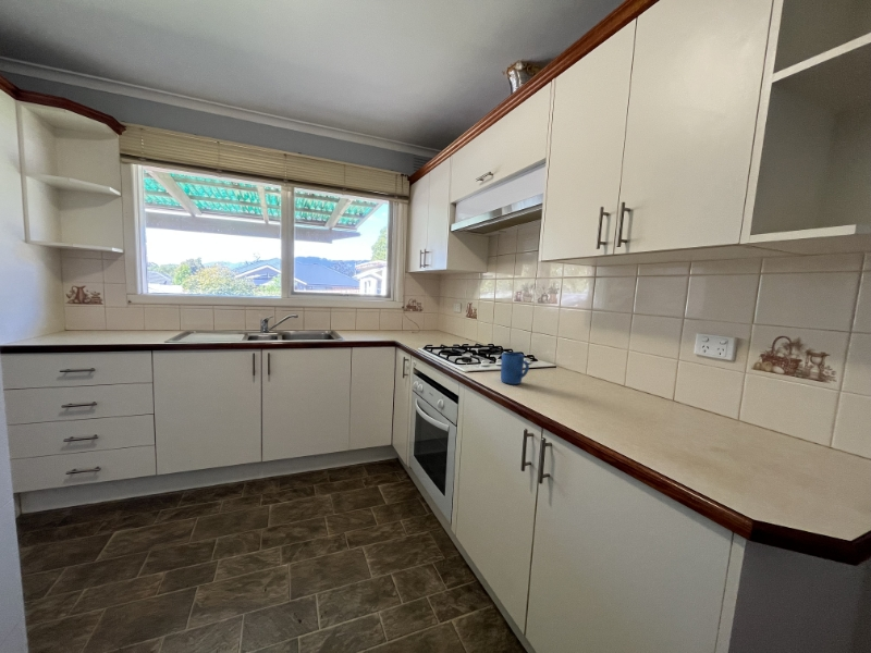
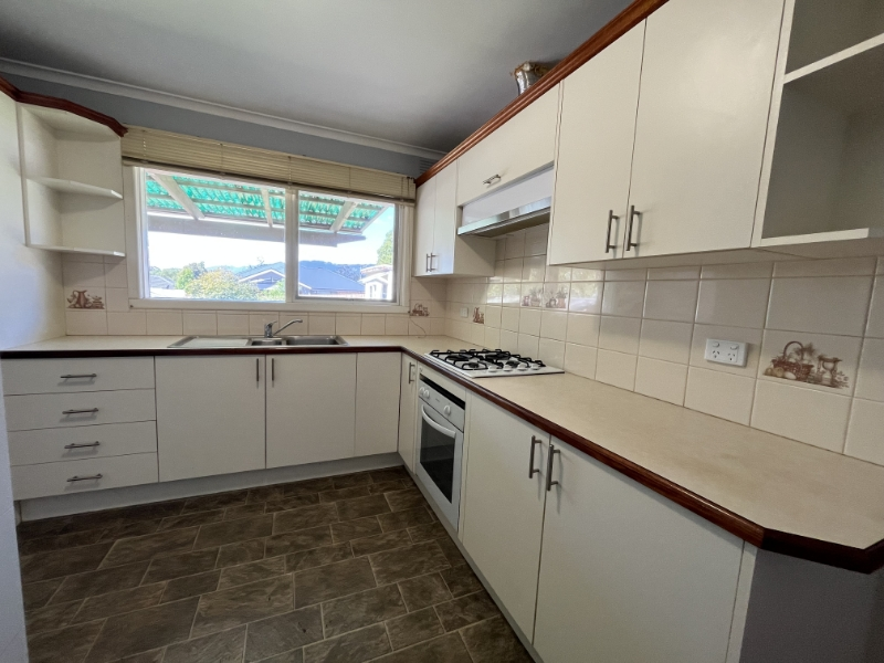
- mug [500,352,530,385]
